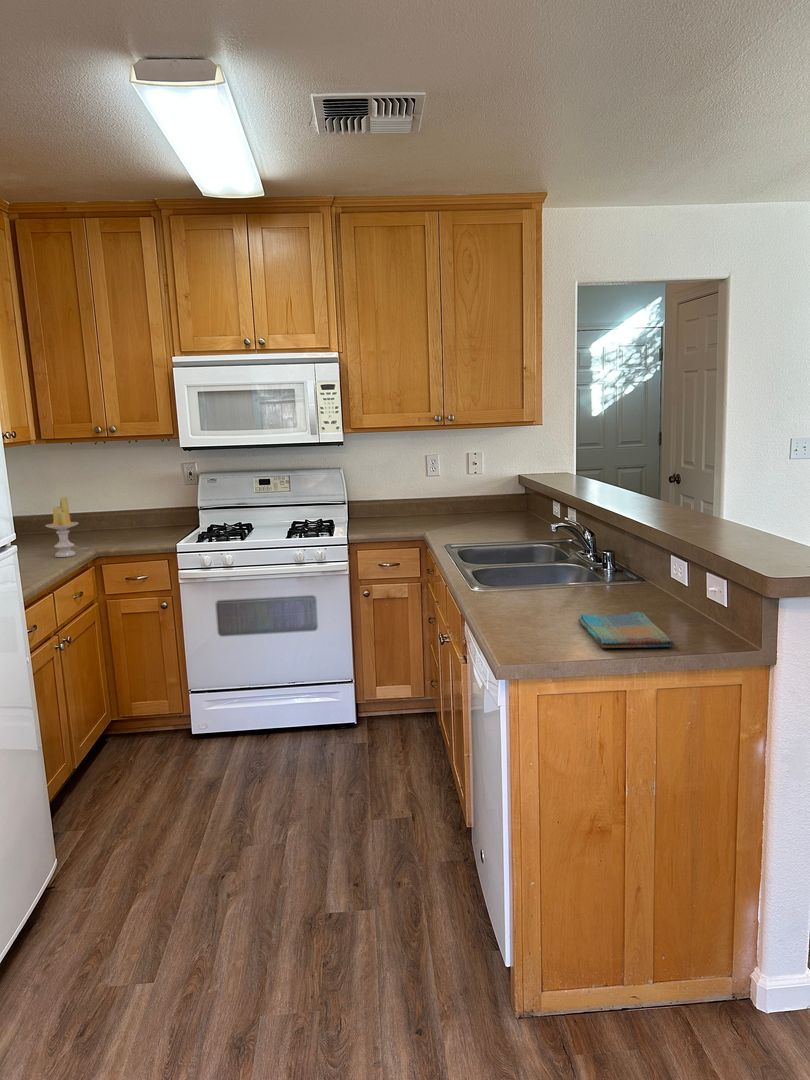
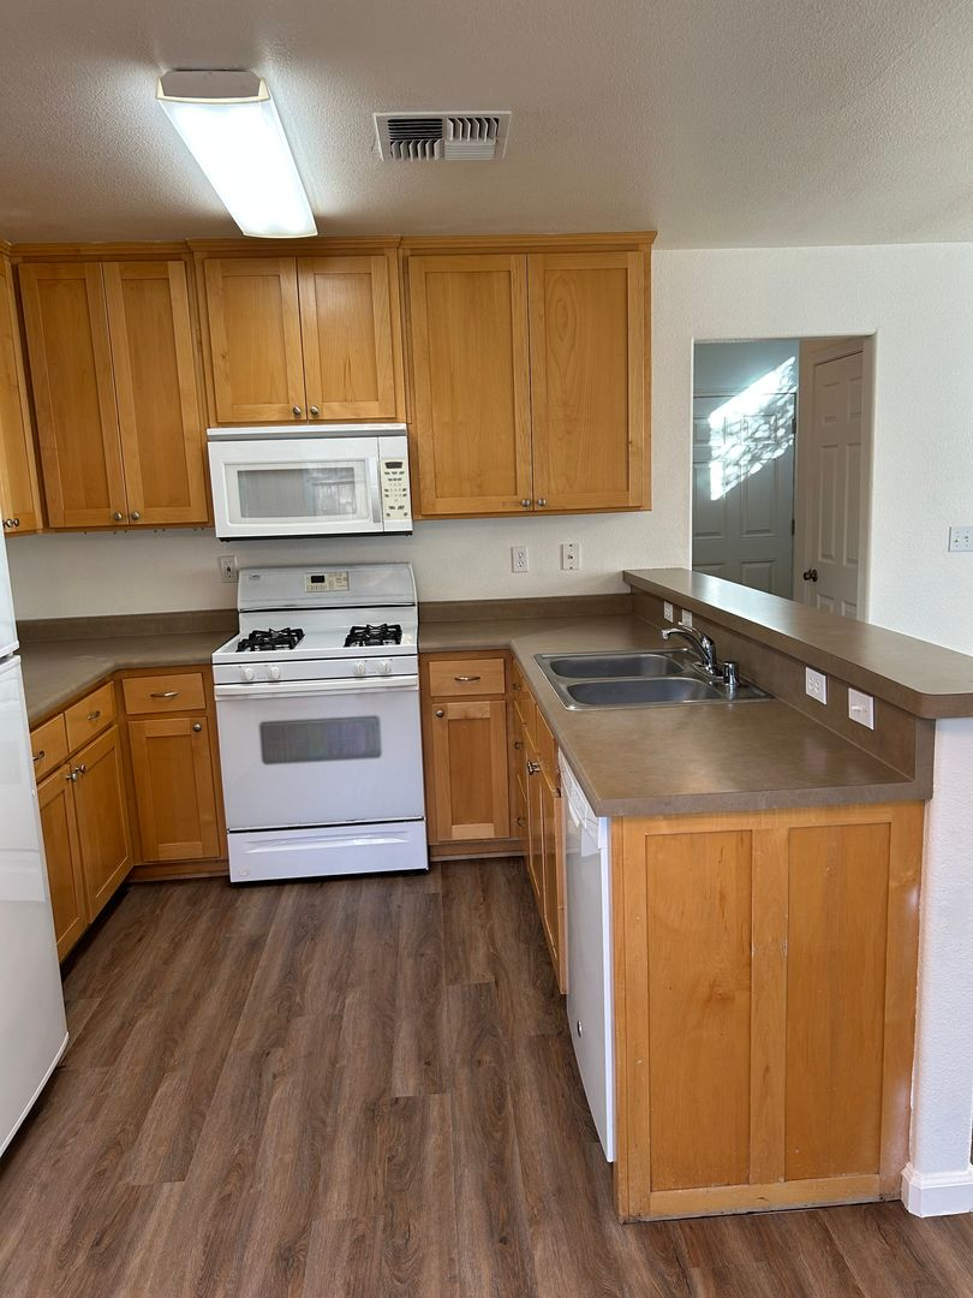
- candle [44,495,79,558]
- dish towel [577,611,675,649]
